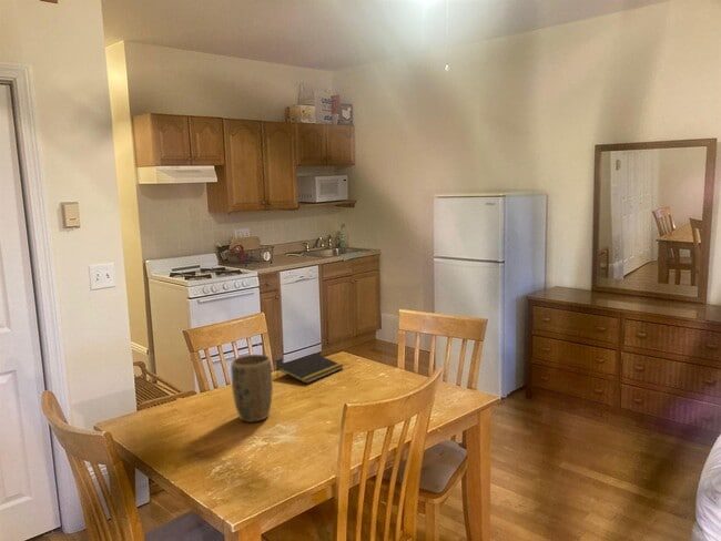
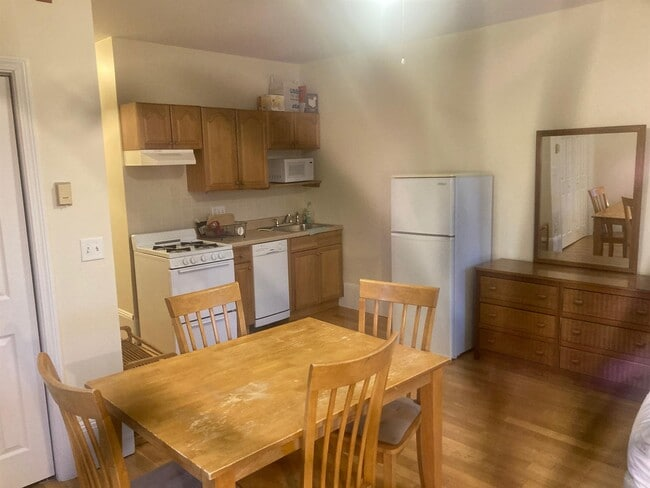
- plant pot [230,354,274,423]
- notepad [275,351,344,385]
